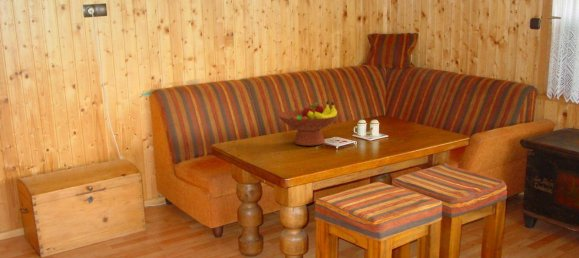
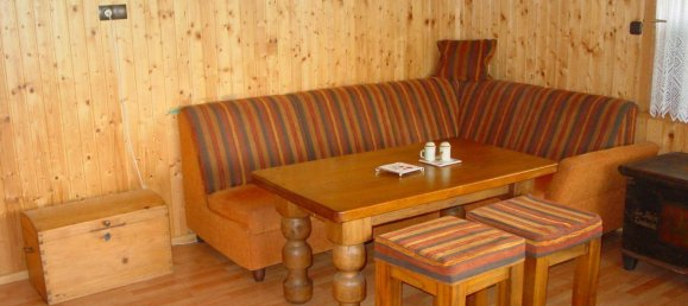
- fruit bowl [277,100,341,147]
